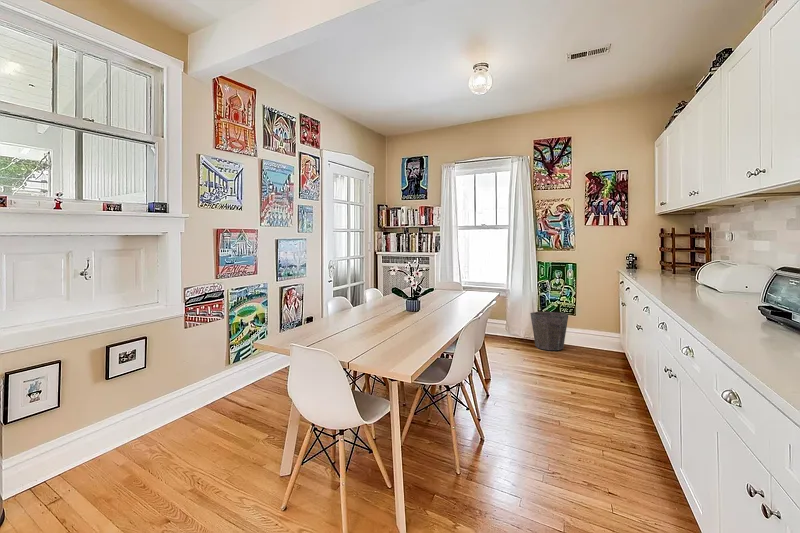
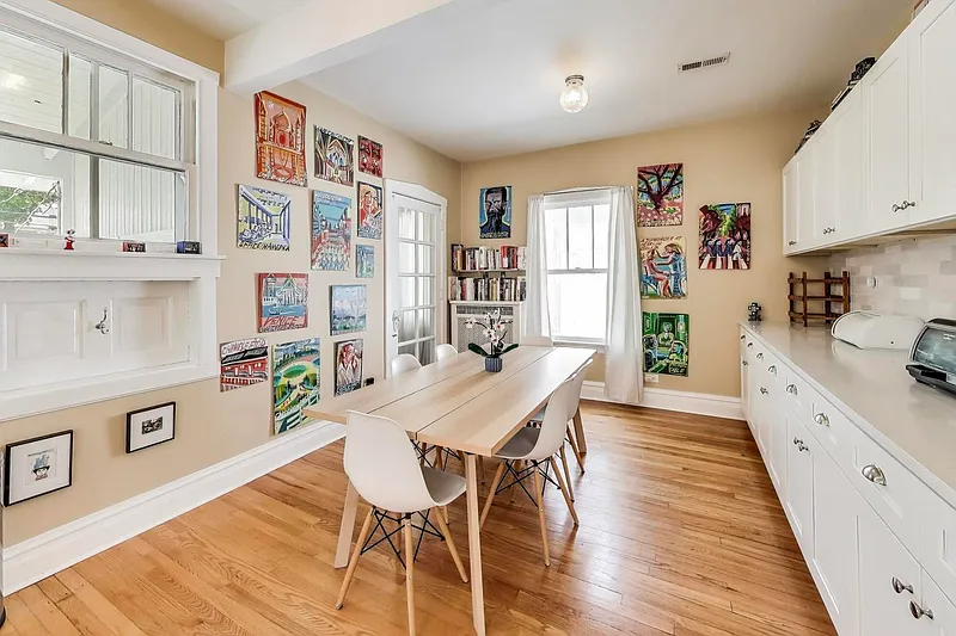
- waste bin [529,311,569,351]
